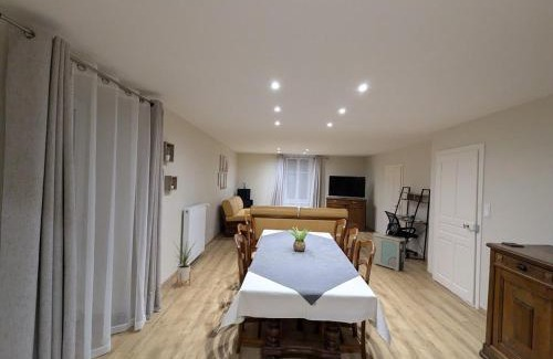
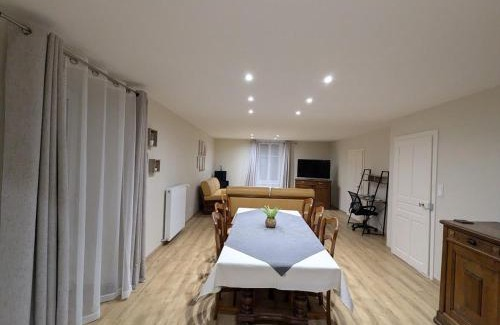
- house plant [173,240,198,288]
- air purifier [372,231,406,272]
